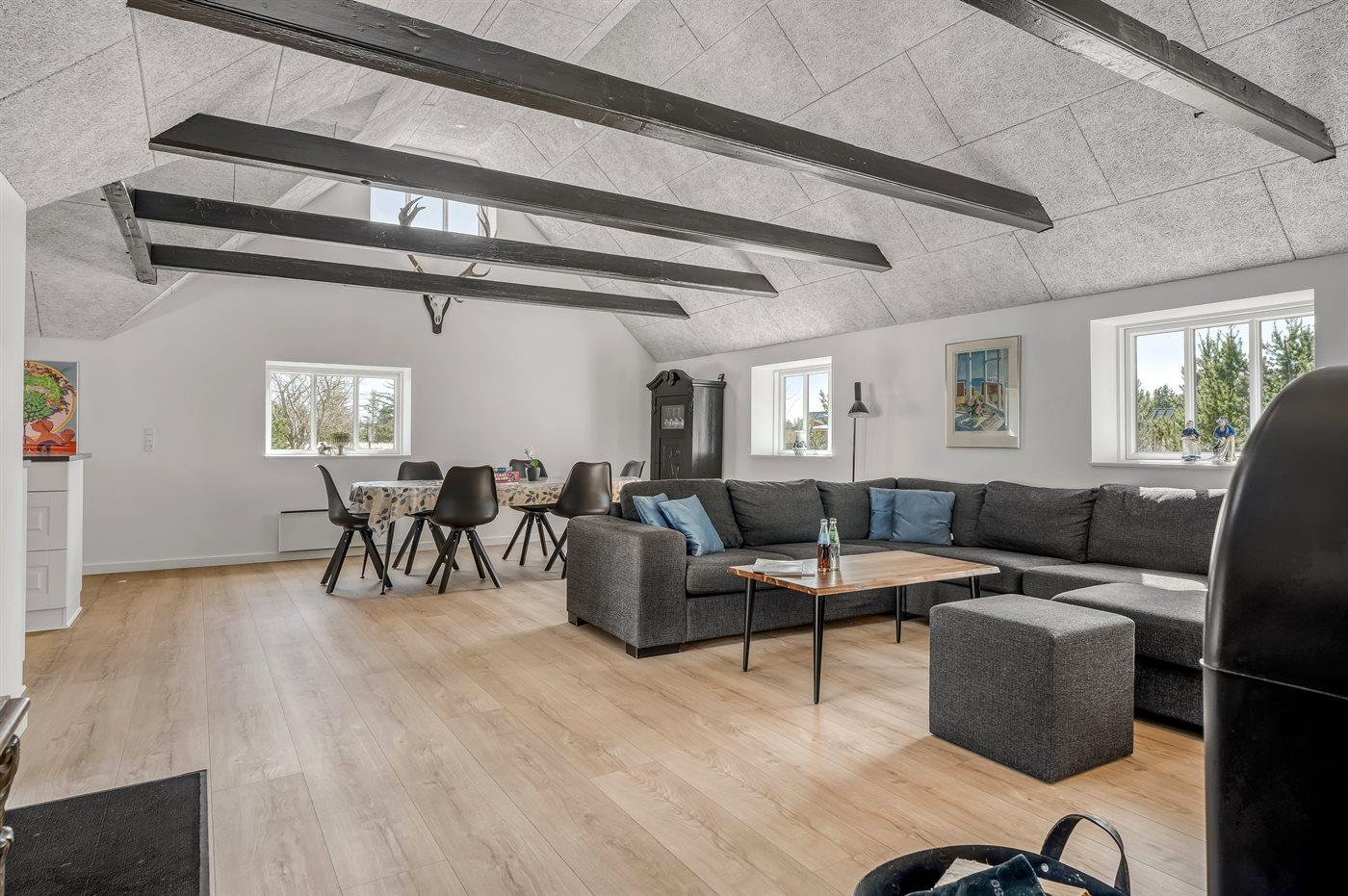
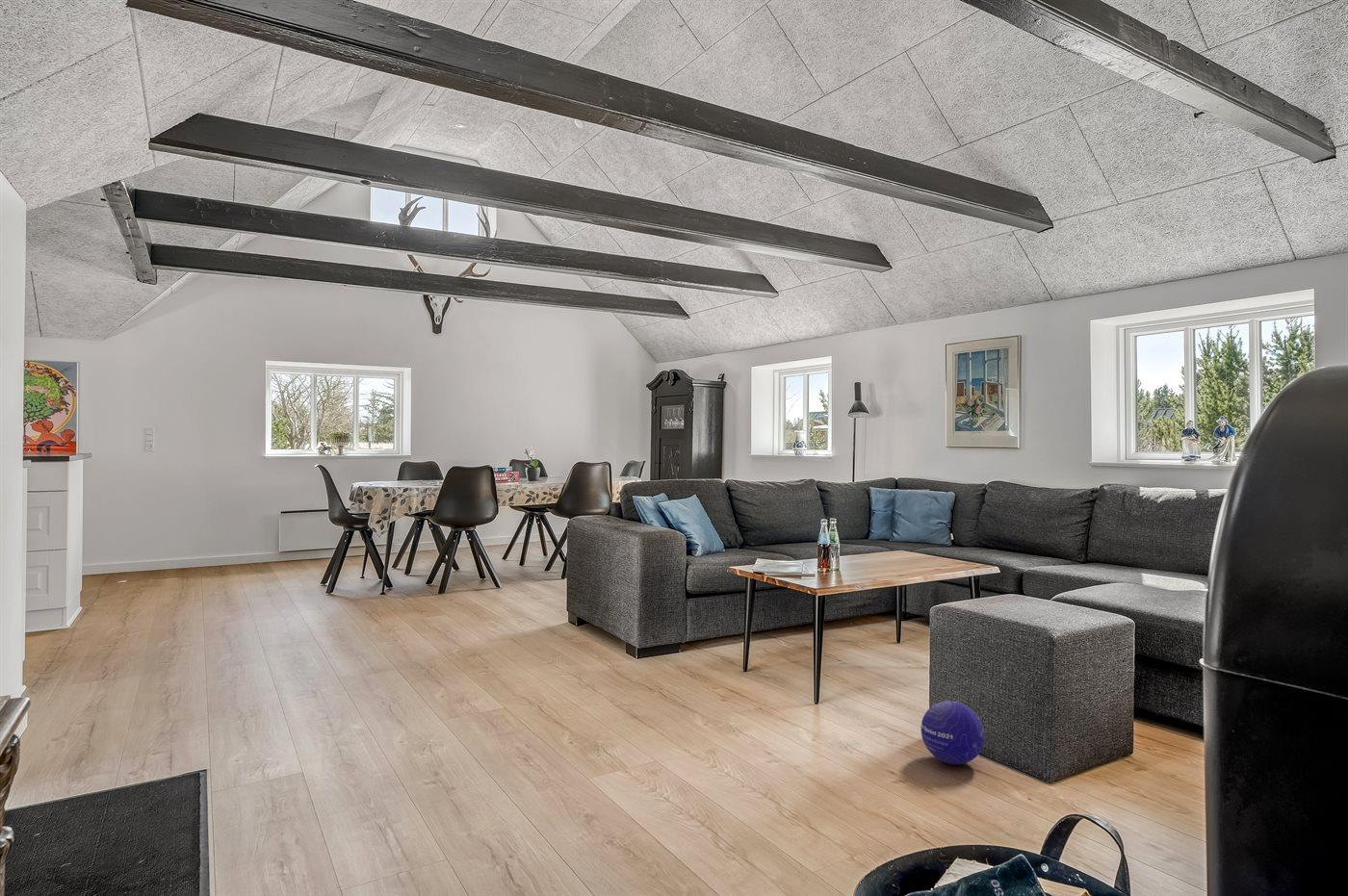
+ decorative ball [920,700,985,765]
